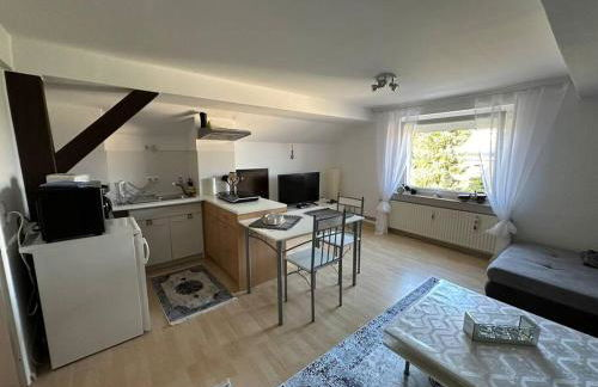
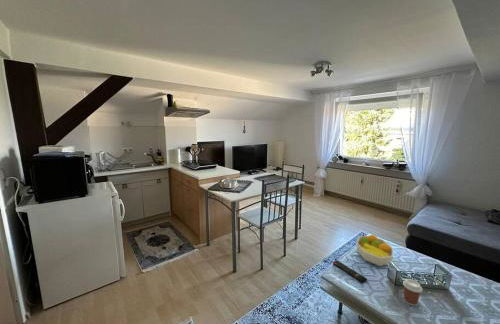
+ remote control [332,259,368,284]
+ fruit bowl [356,233,394,267]
+ coffee cup [402,278,424,307]
